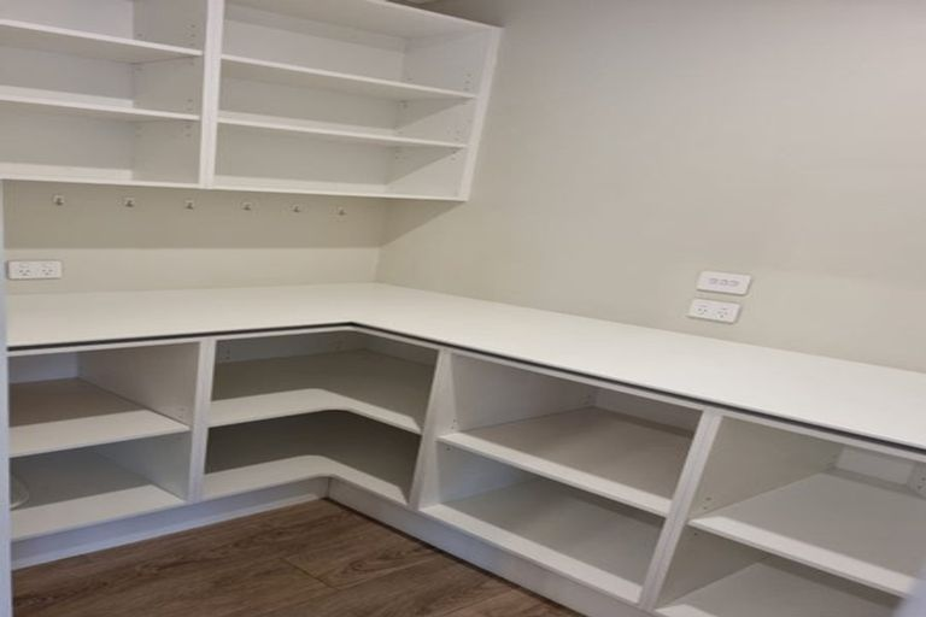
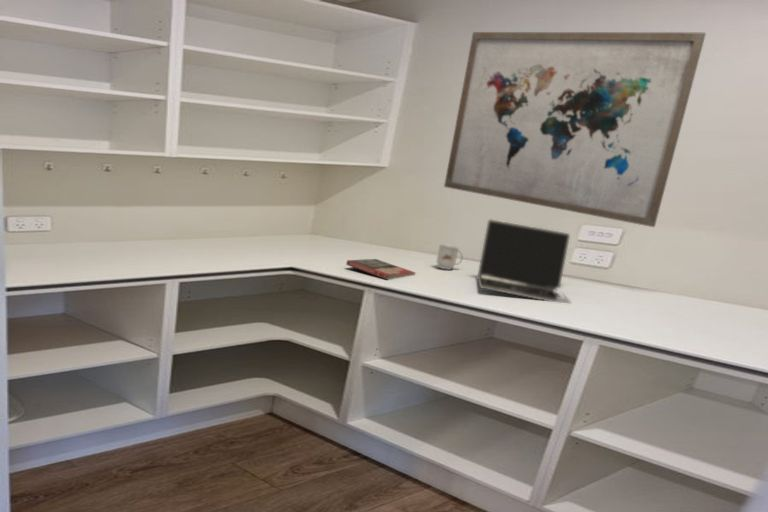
+ mug [436,243,464,271]
+ laptop [477,219,572,304]
+ book [345,258,417,281]
+ wall art [443,31,706,228]
